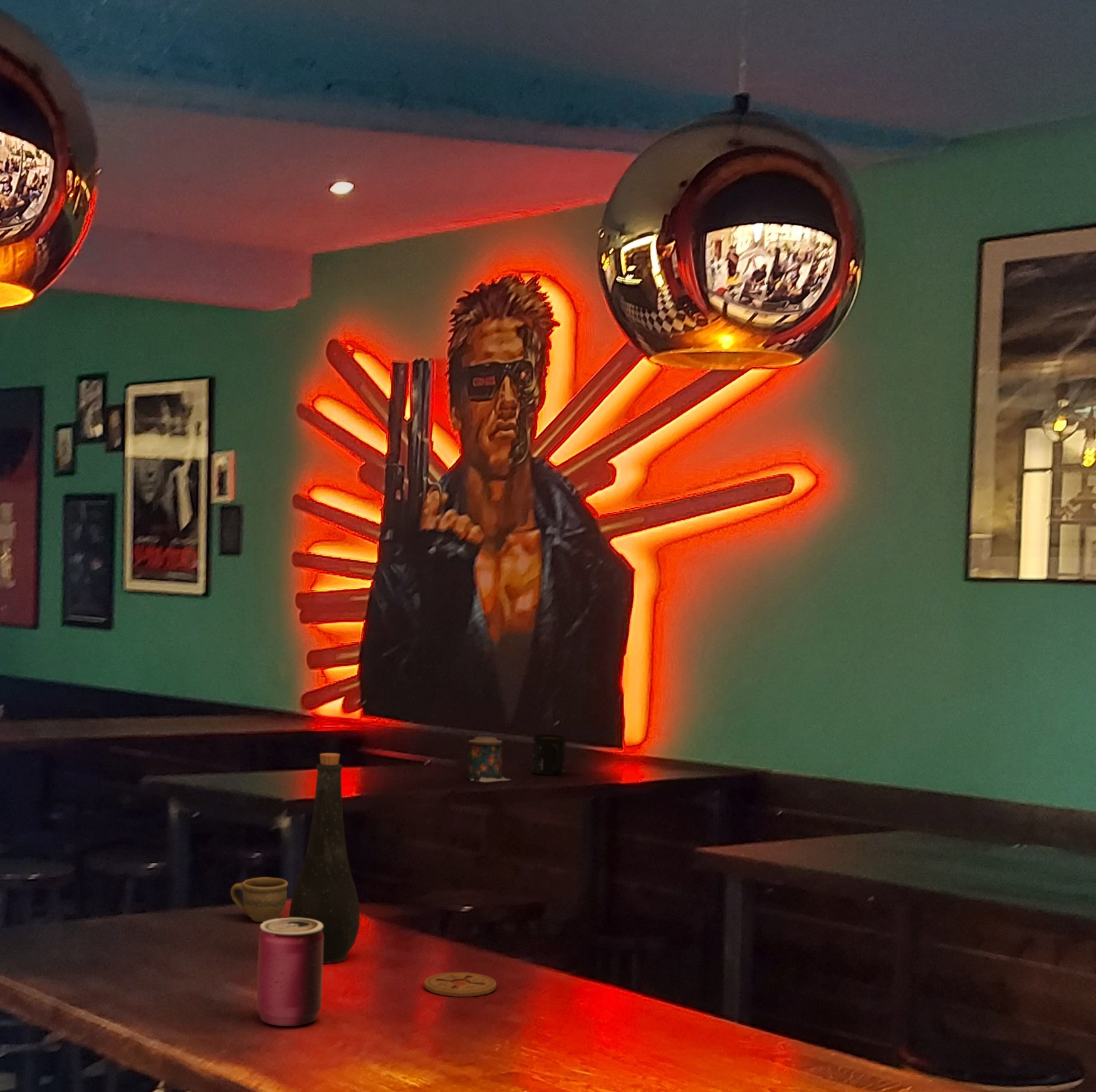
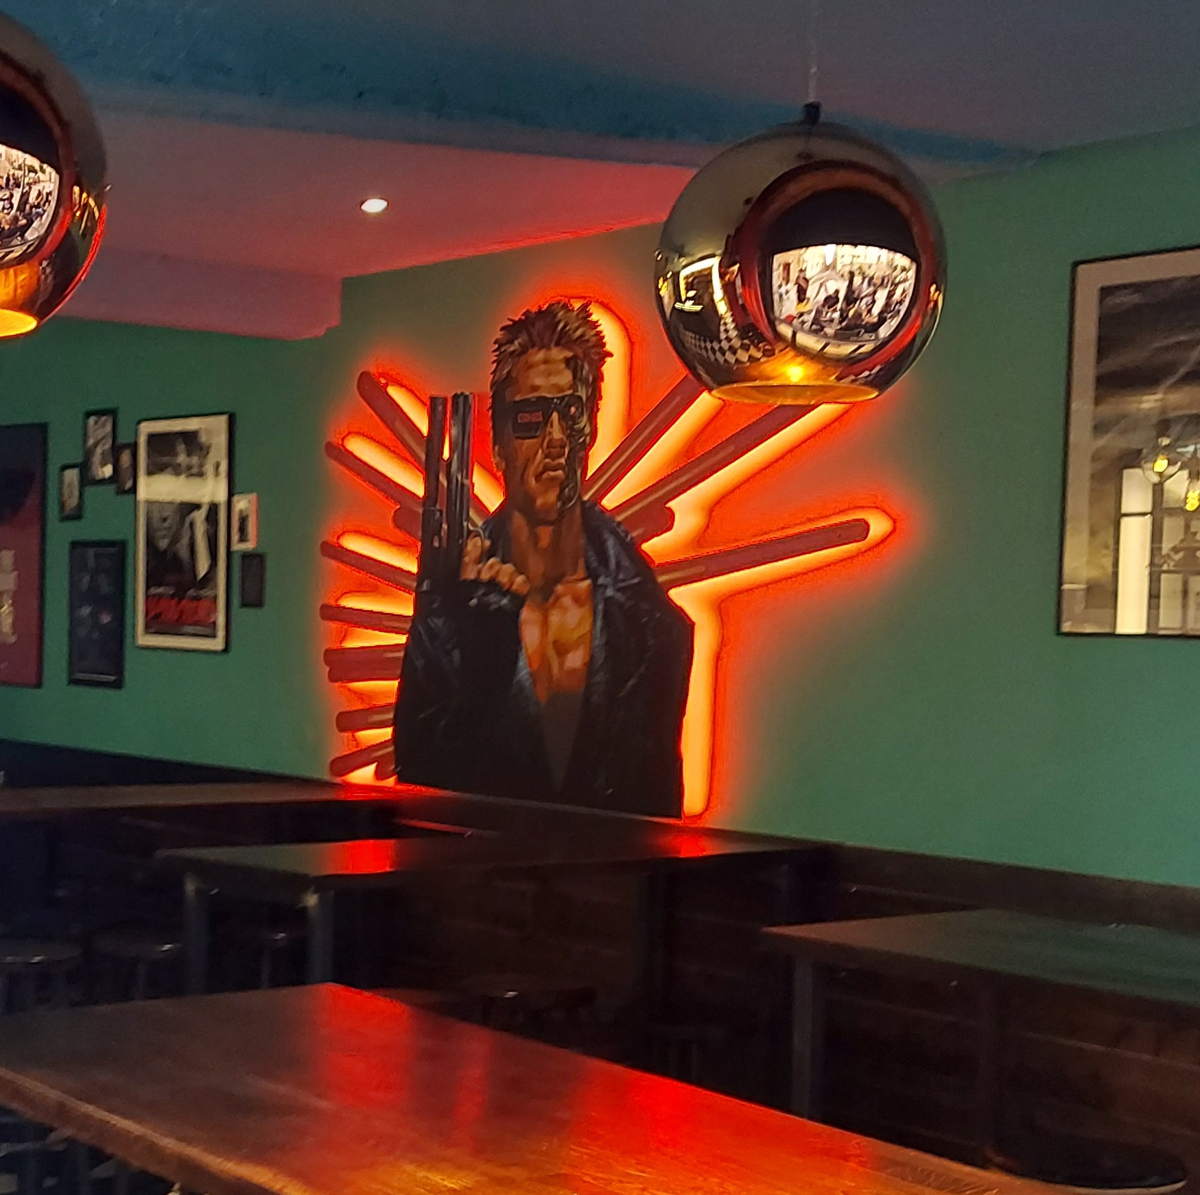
- mug [531,734,566,776]
- can [256,917,324,1027]
- cup [230,876,289,923]
- candle [467,736,511,783]
- coaster [424,972,497,997]
- bottle [288,752,360,964]
